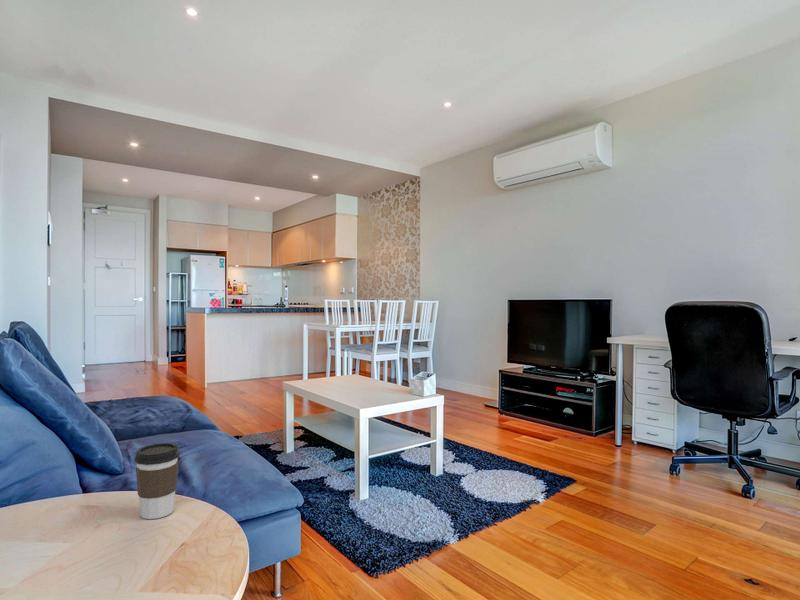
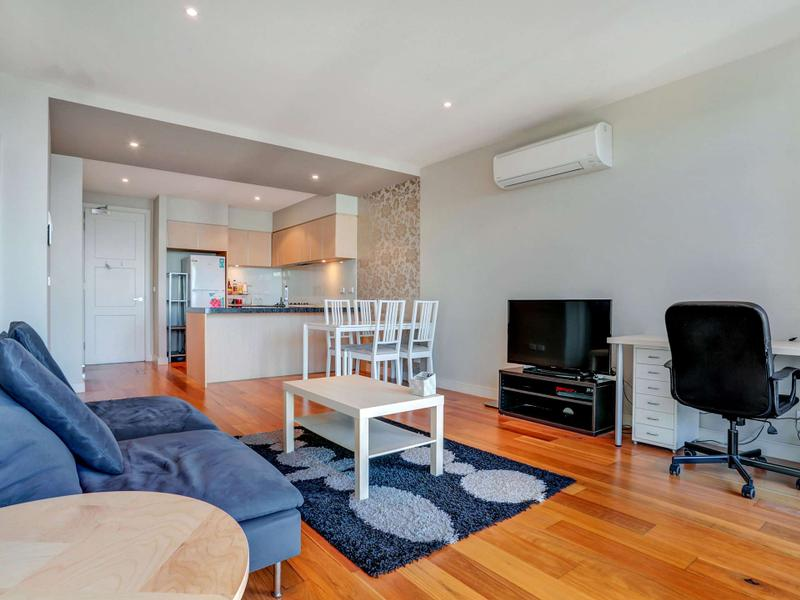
- coffee cup [133,442,181,520]
